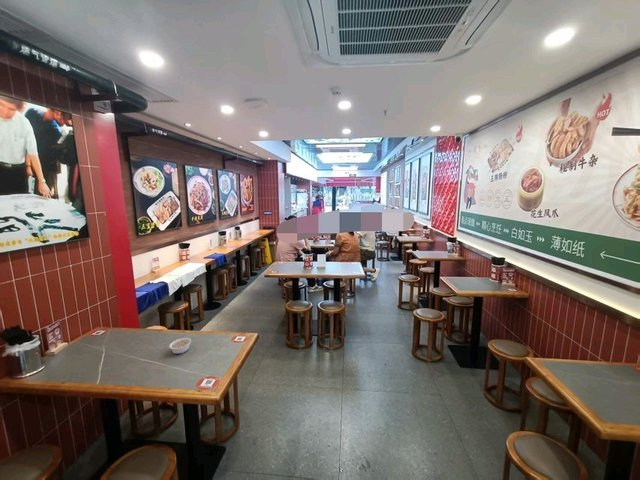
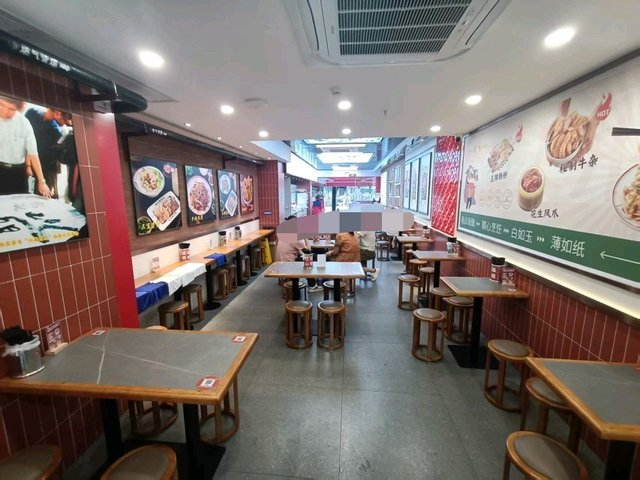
- legume [163,337,192,355]
